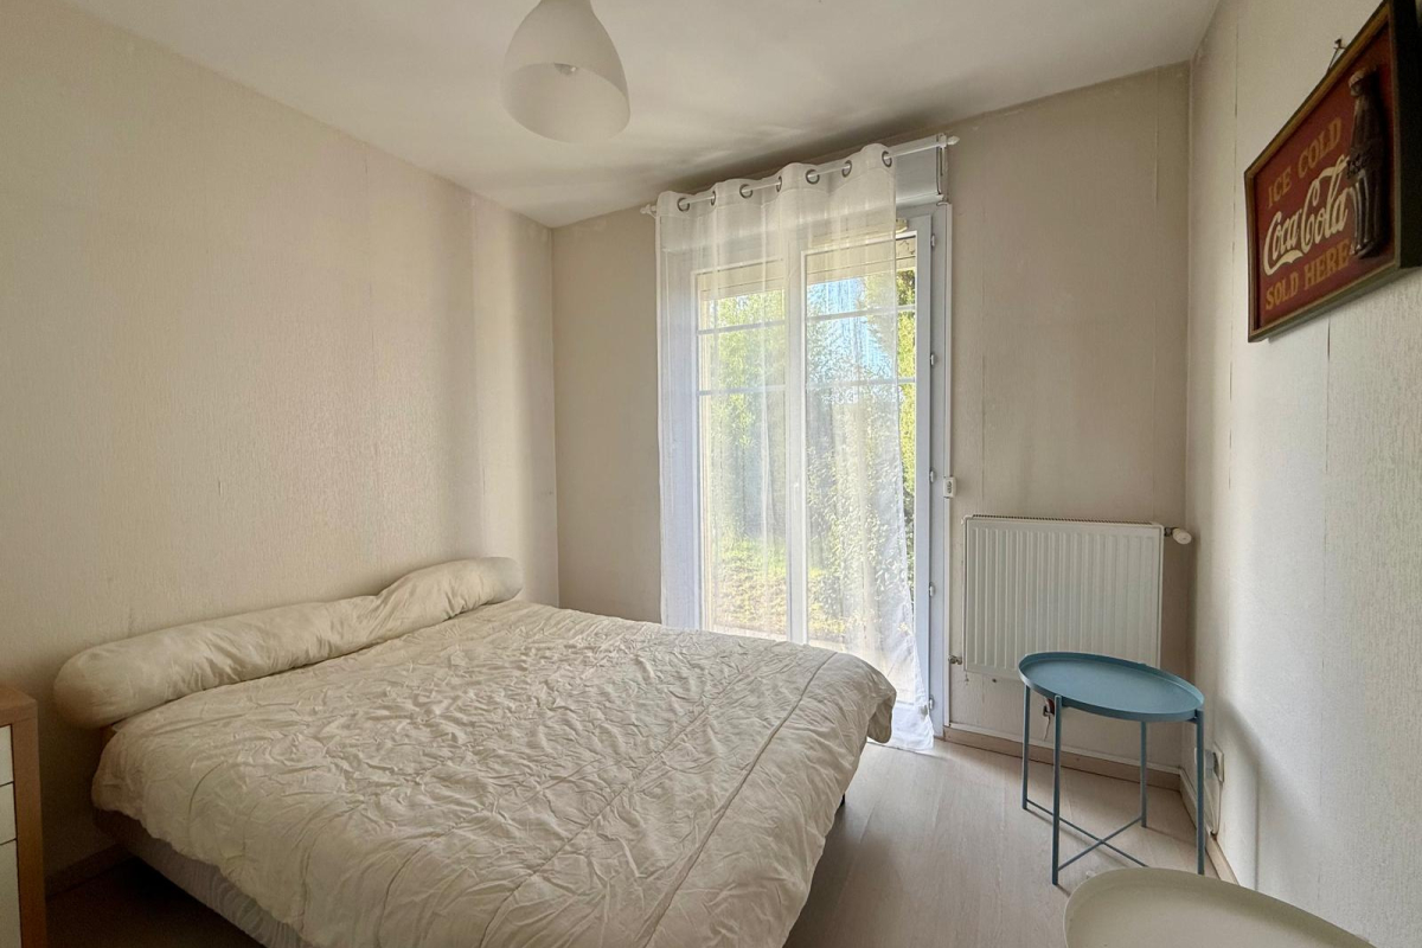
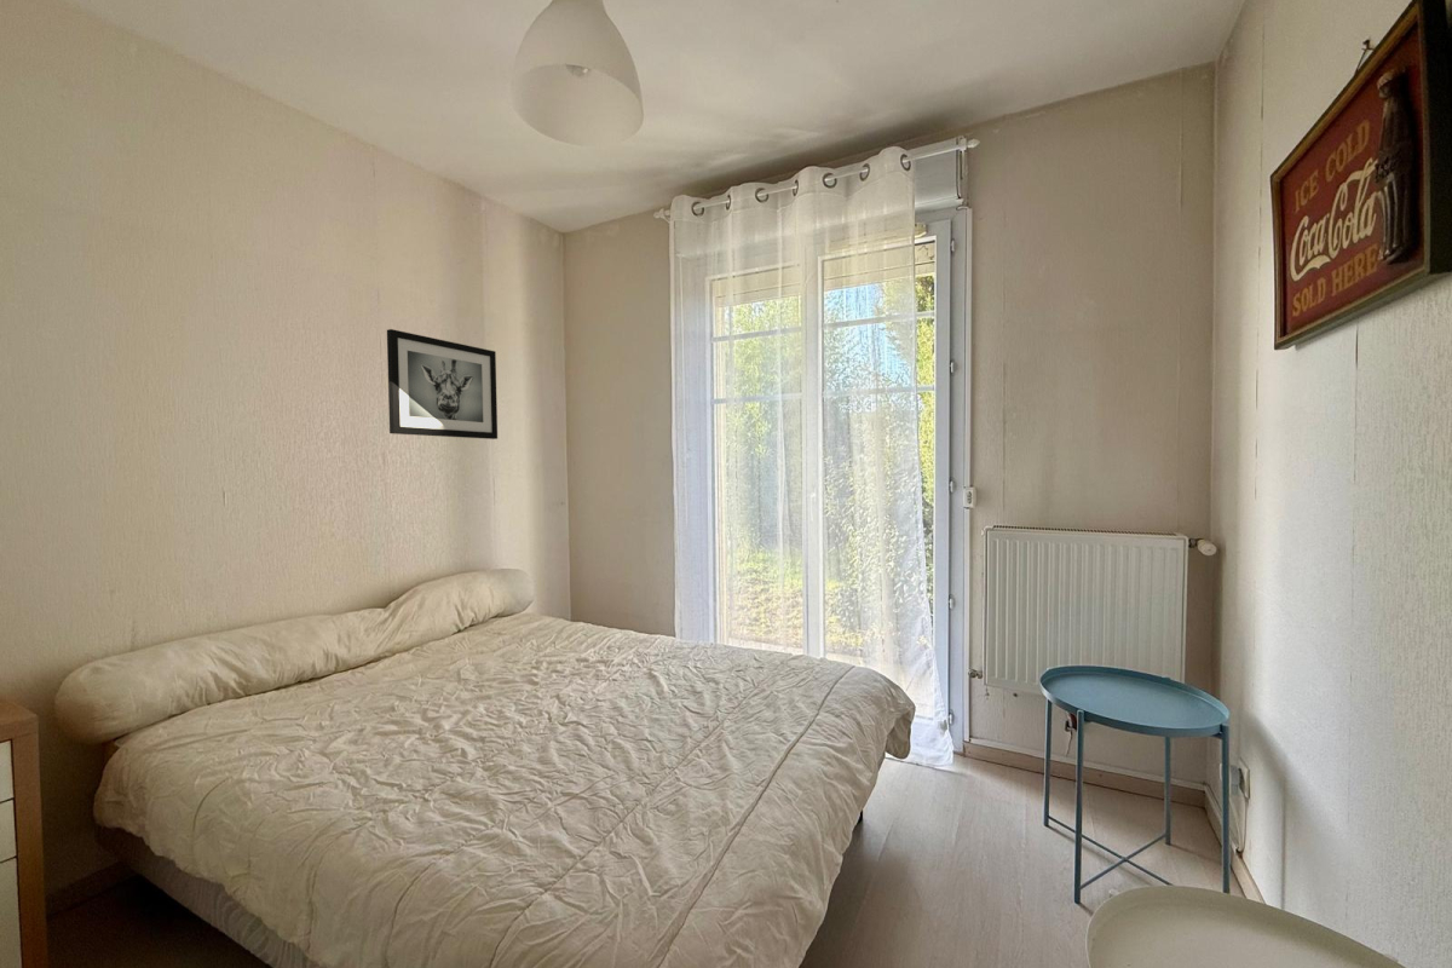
+ wall art [386,328,499,440]
